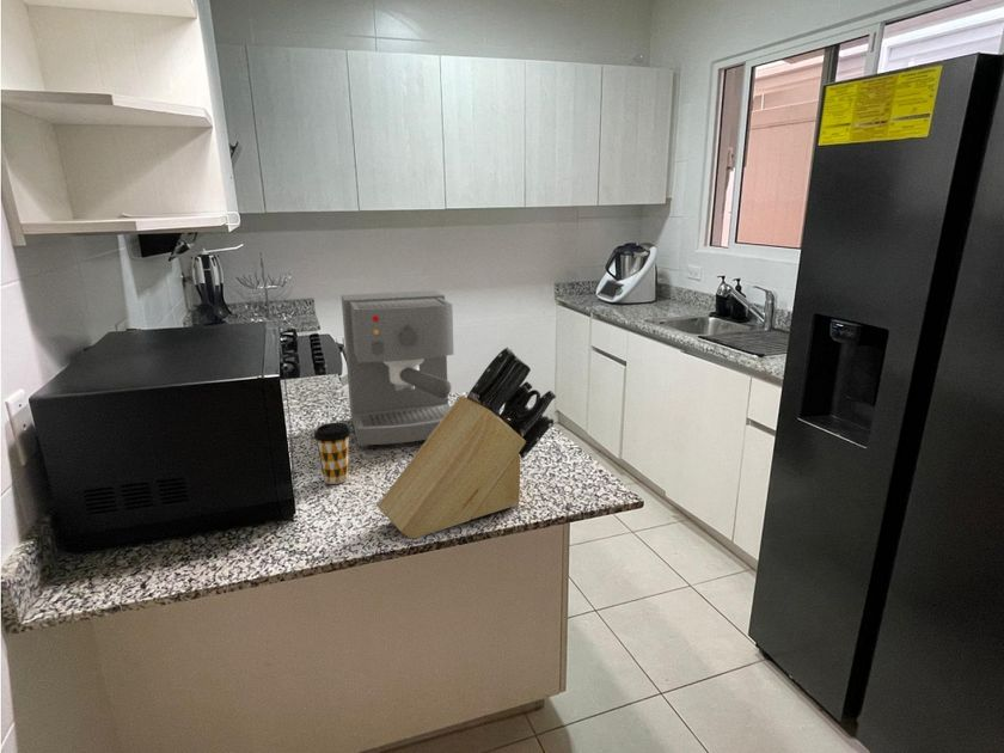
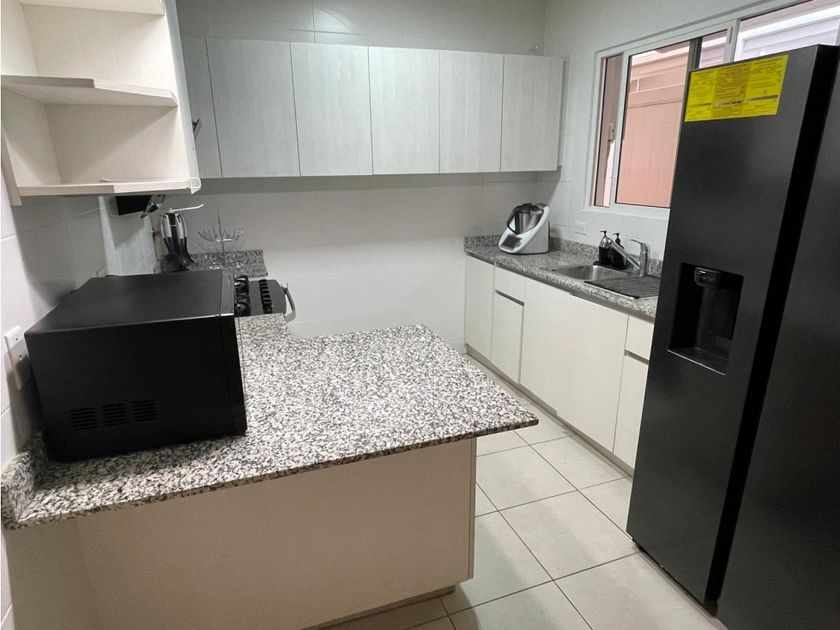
- coffee maker [341,289,455,448]
- coffee cup [313,422,353,485]
- knife block [376,345,557,540]
